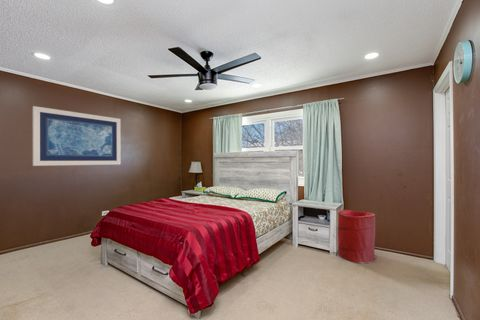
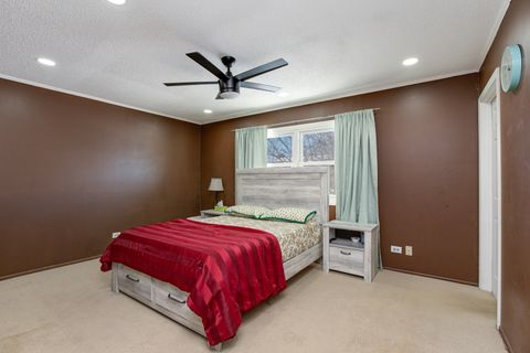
- laundry hamper [337,209,376,265]
- wall art [32,105,122,167]
